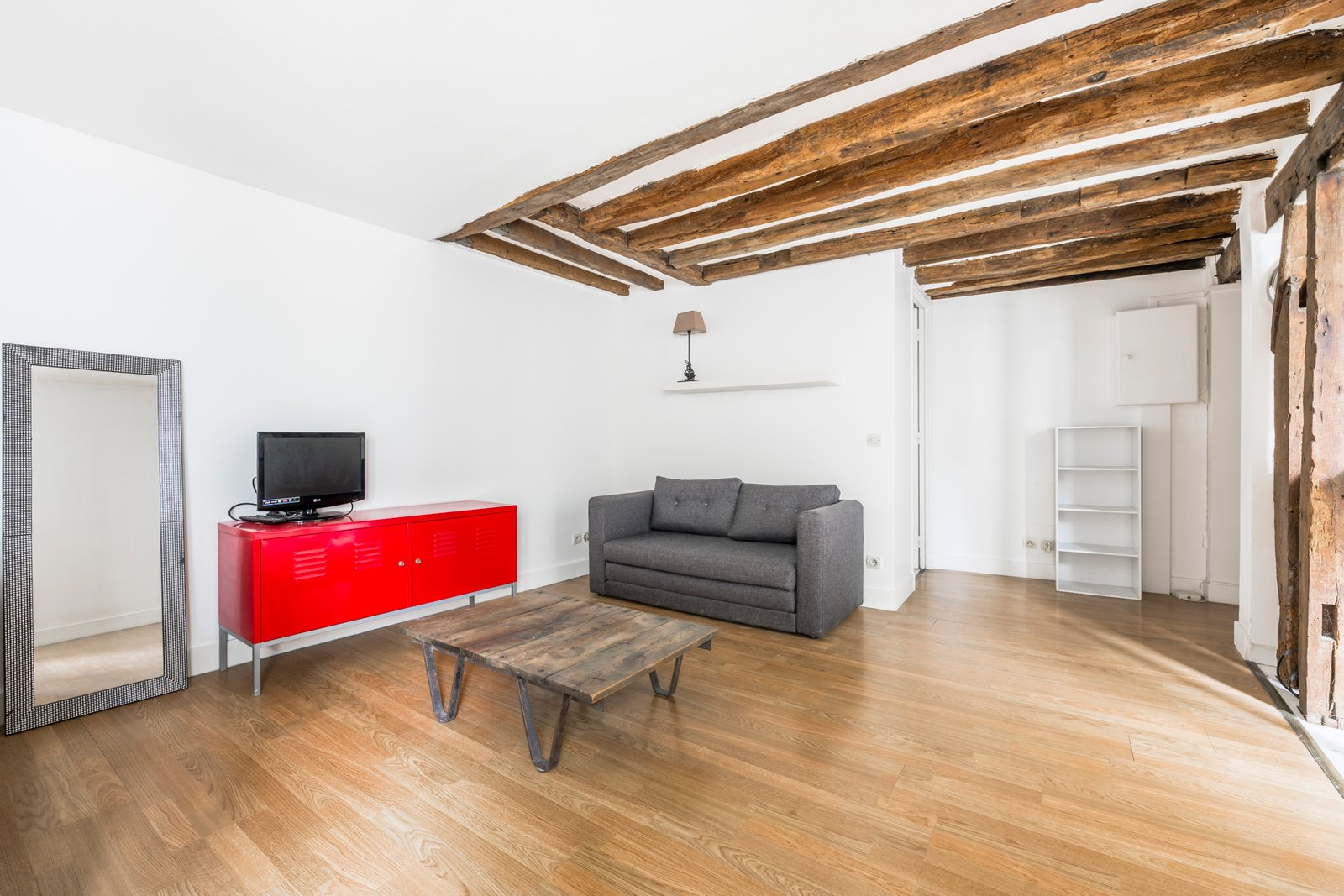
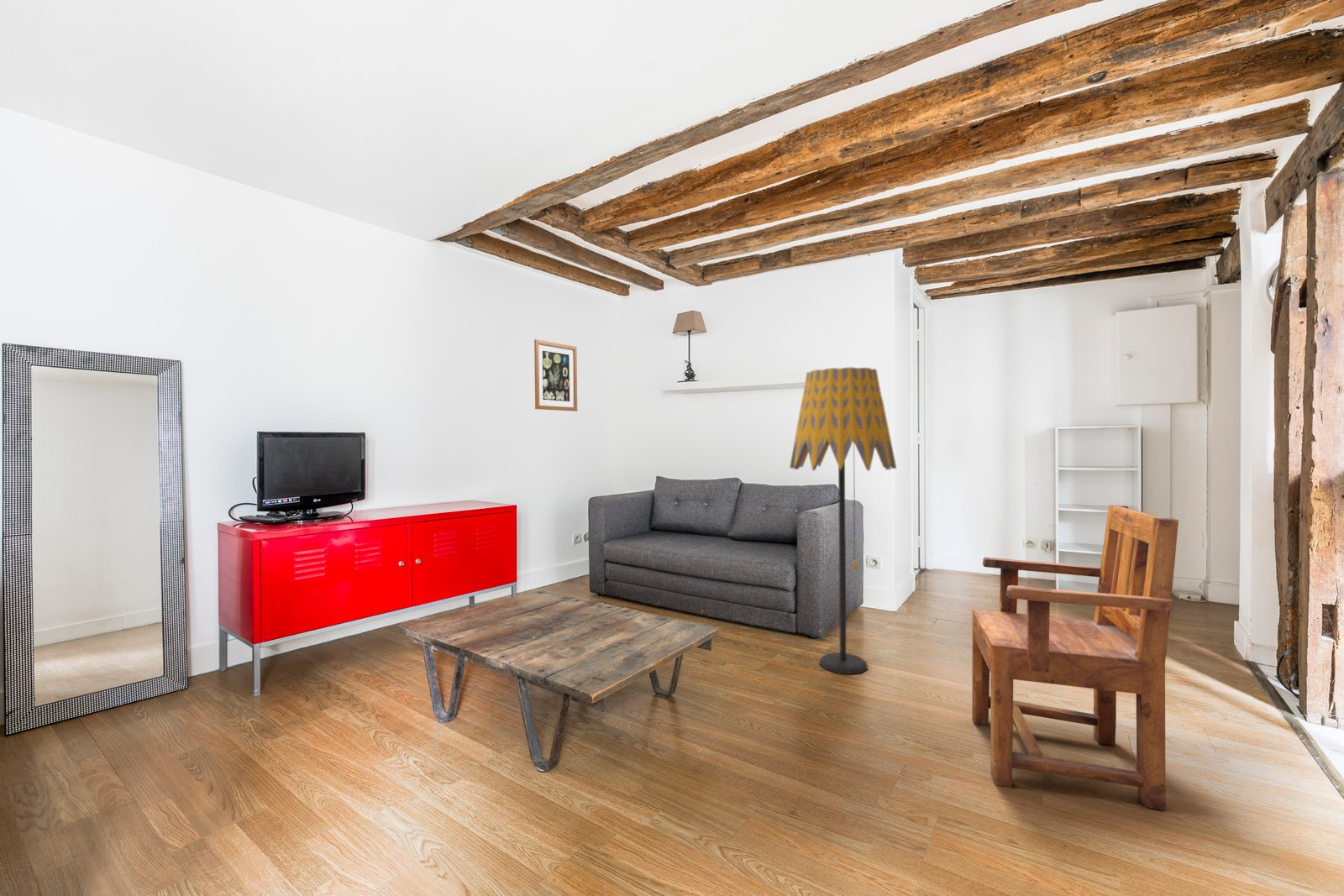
+ wall art [533,338,578,412]
+ armchair [971,505,1179,811]
+ floor lamp [789,366,897,675]
